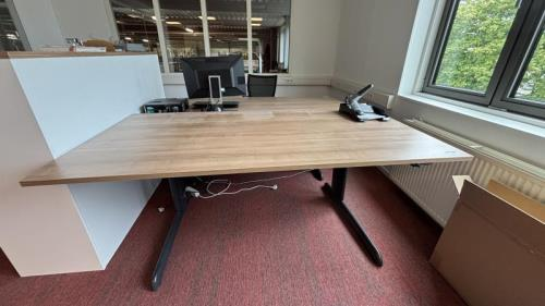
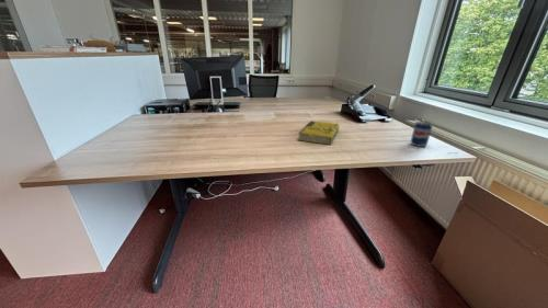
+ beverage can [410,121,433,148]
+ book [297,121,340,146]
